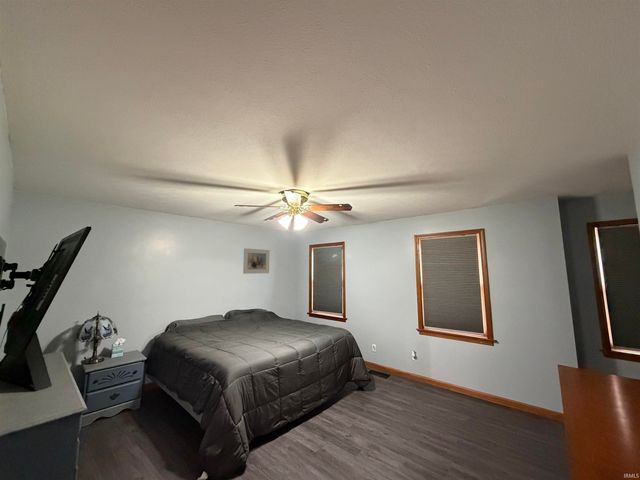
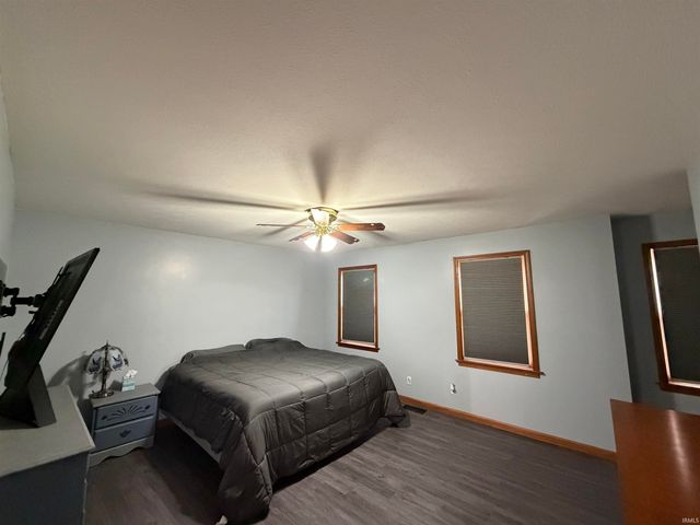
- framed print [242,247,271,275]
